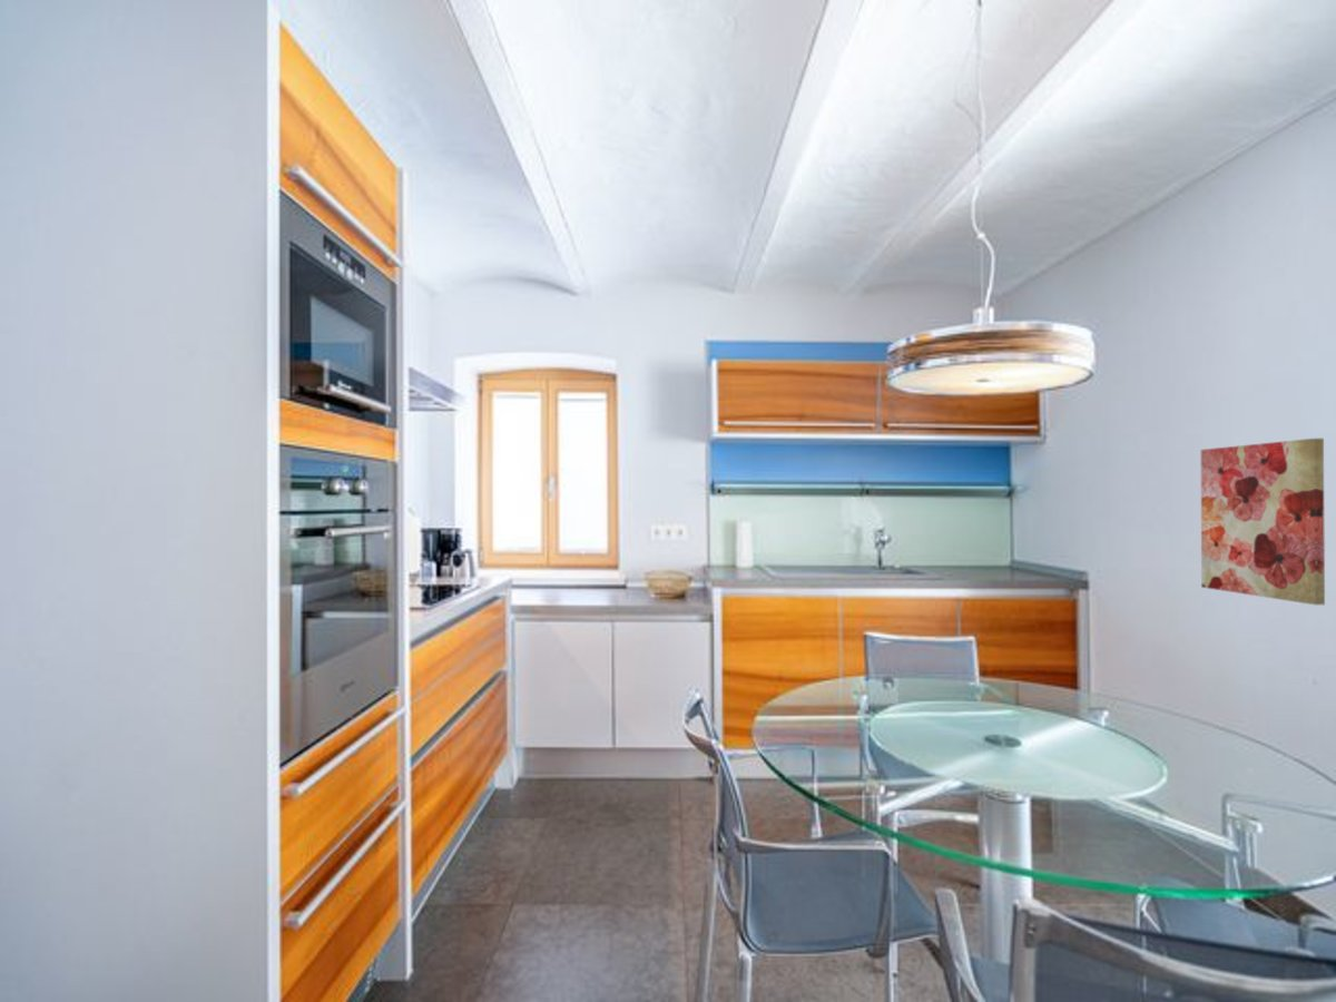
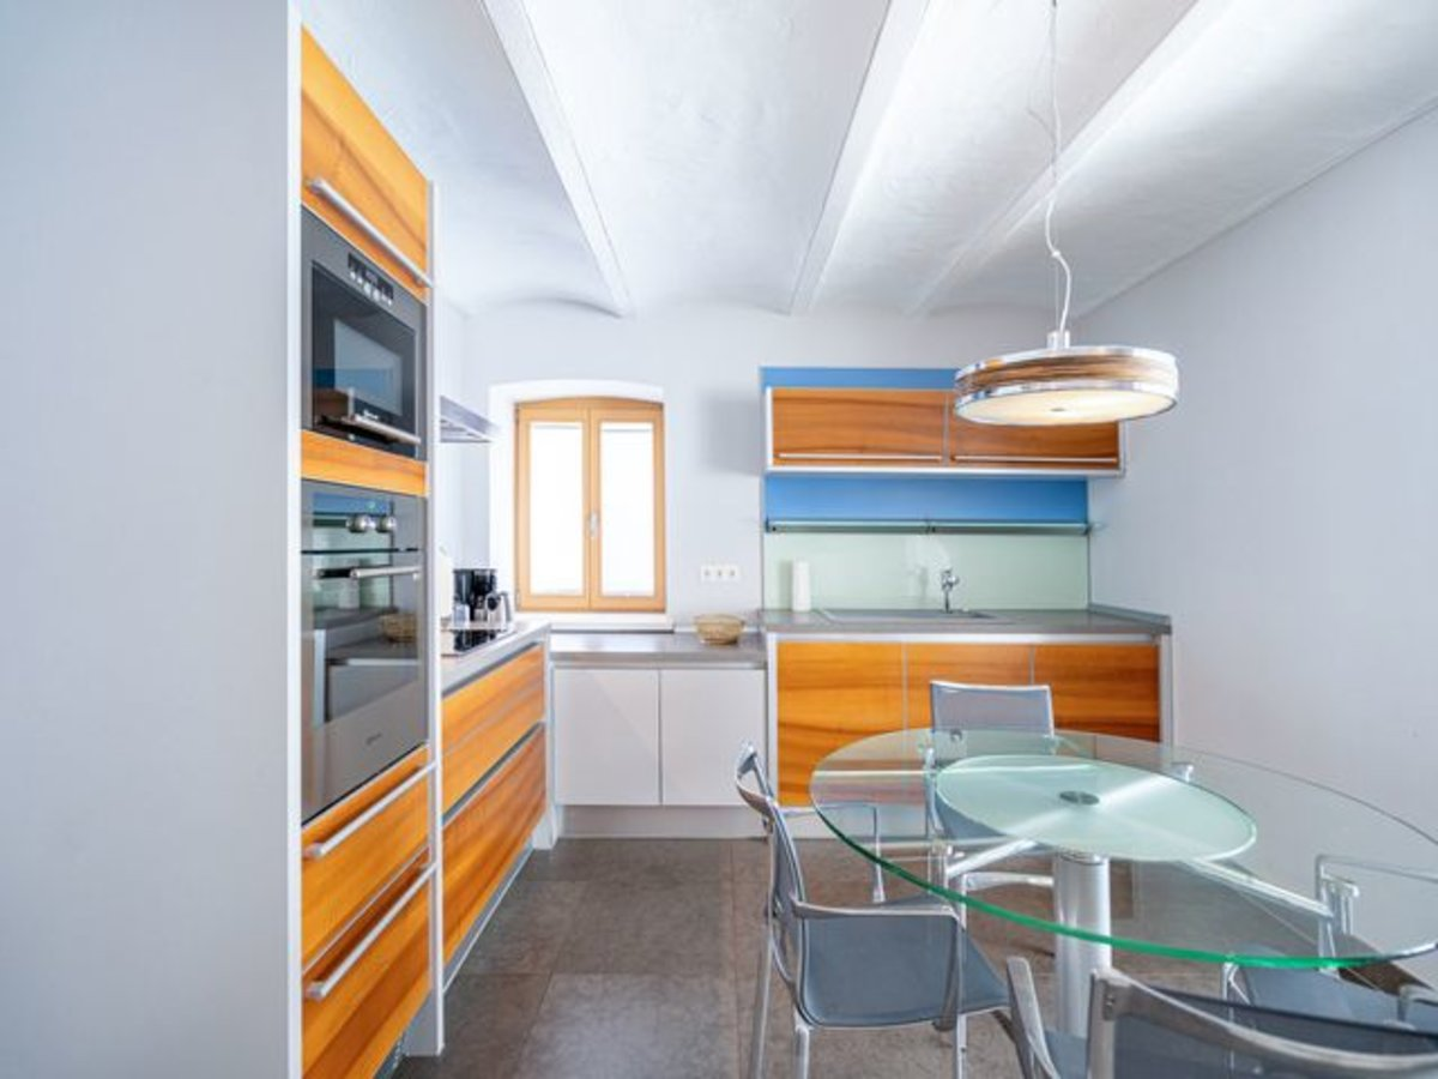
- wall art [1200,438,1326,606]
